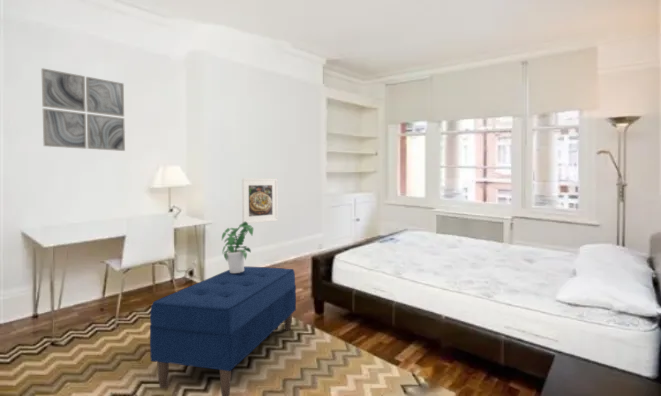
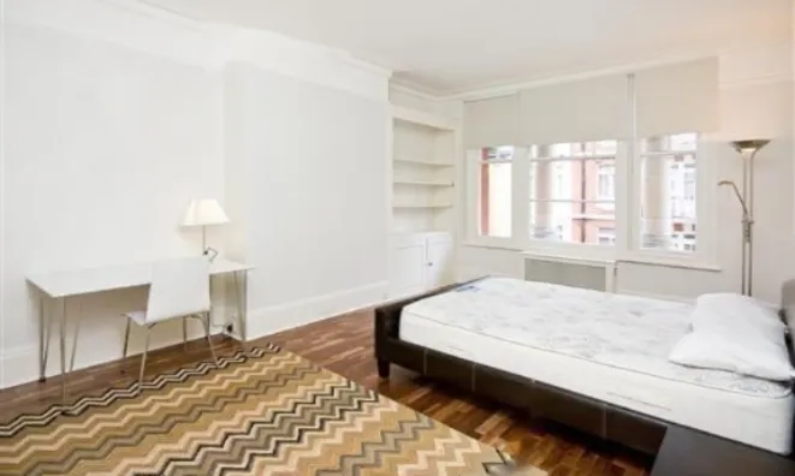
- wall art [40,67,126,152]
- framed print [241,177,279,225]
- potted plant [221,221,254,273]
- bench [149,265,297,396]
